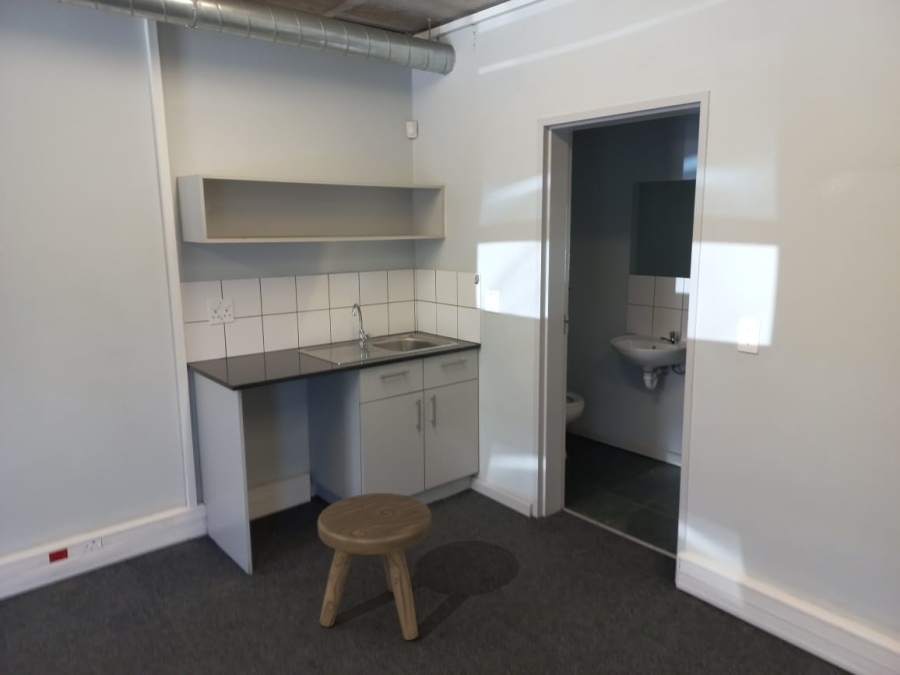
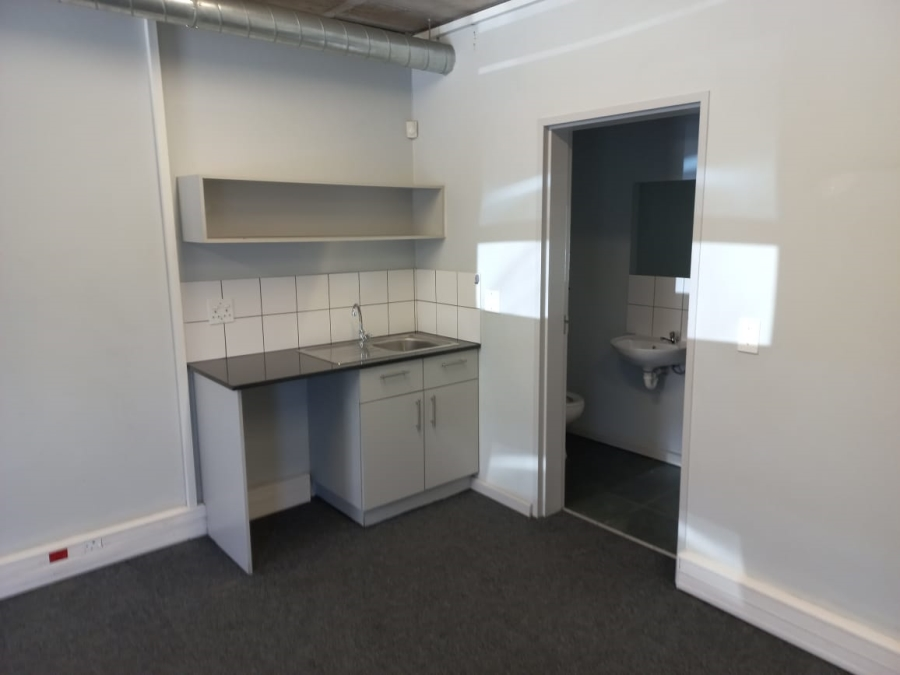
- stool [317,492,433,641]
